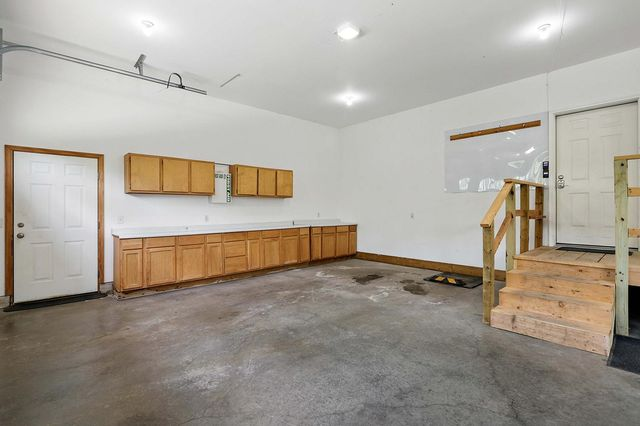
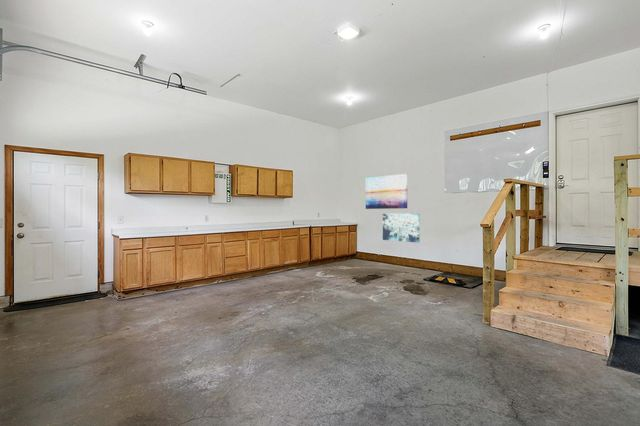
+ wall art [365,173,408,210]
+ wall art [382,213,420,244]
